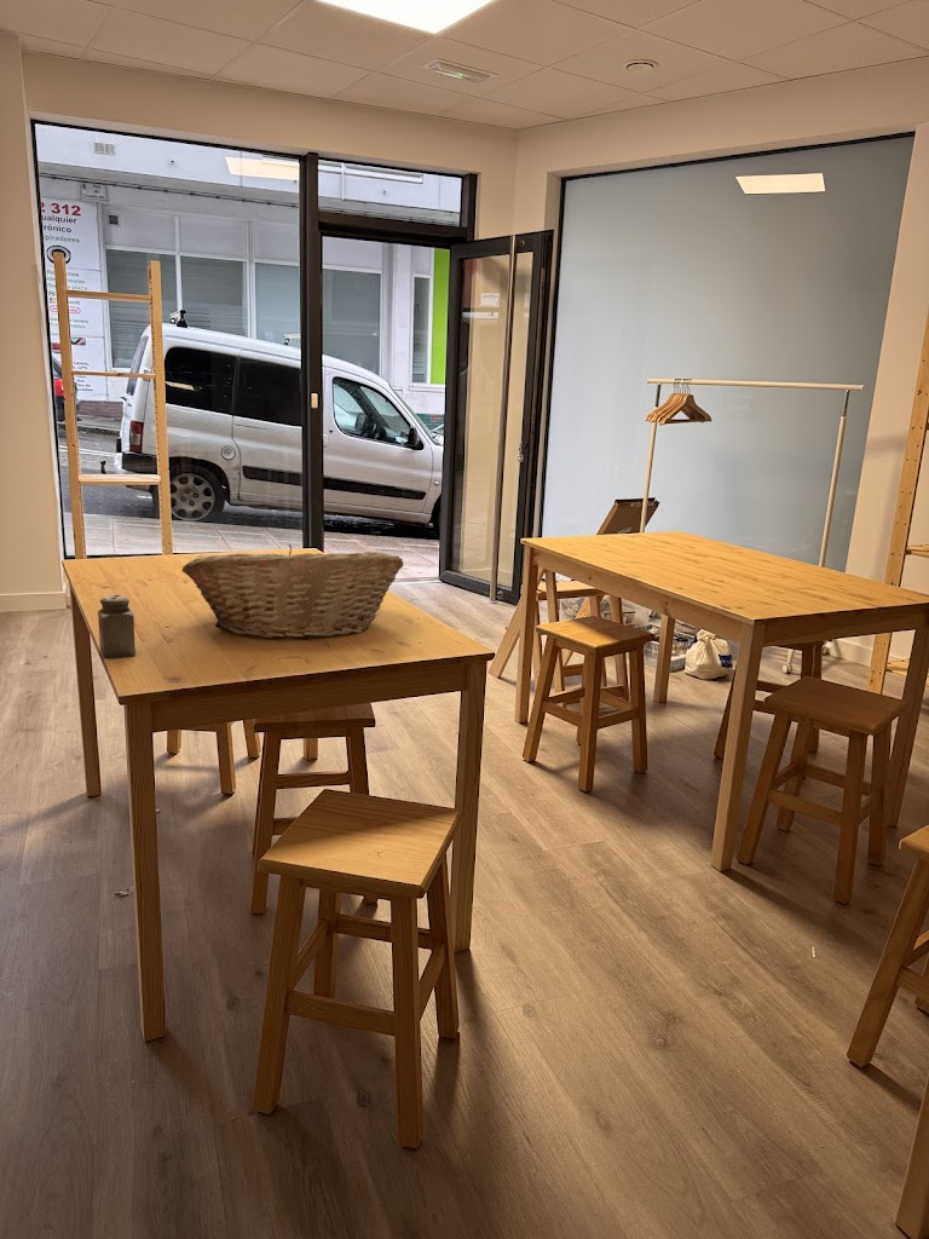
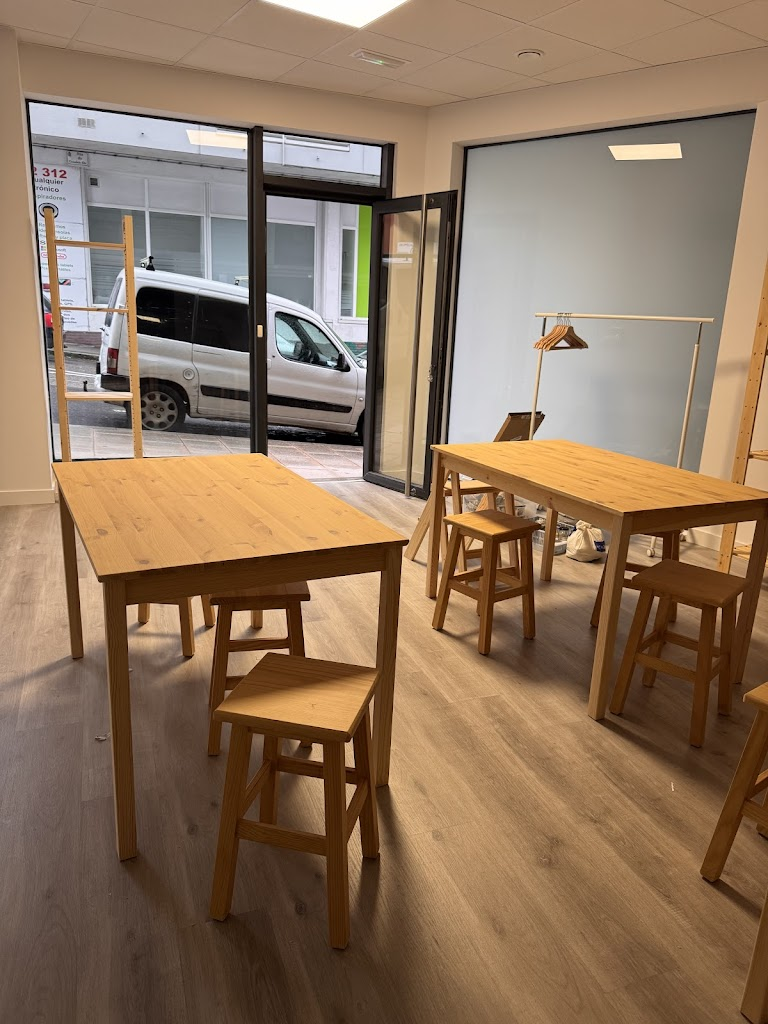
- salt shaker [97,594,137,659]
- fruit basket [181,543,404,641]
